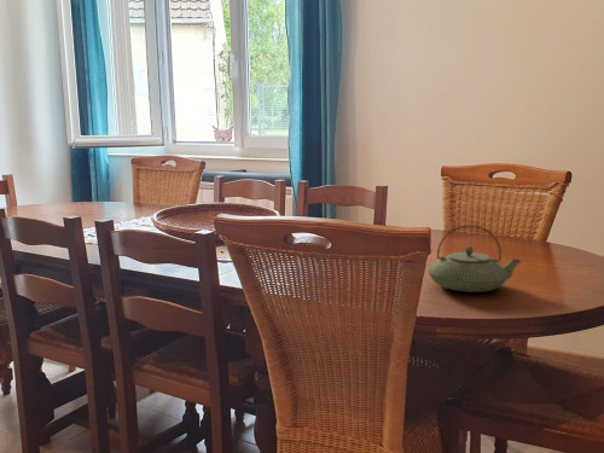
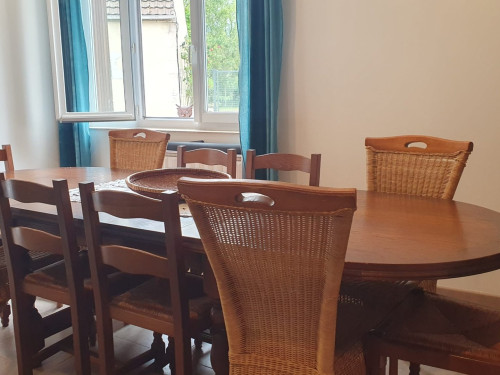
- teapot [426,223,523,294]
